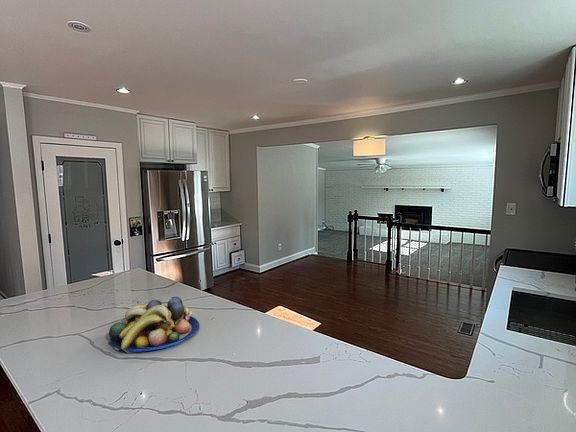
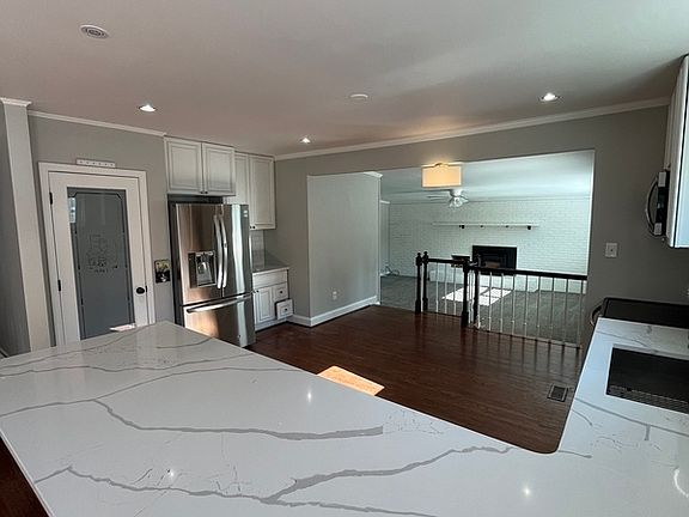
- fruit bowl [107,296,200,354]
